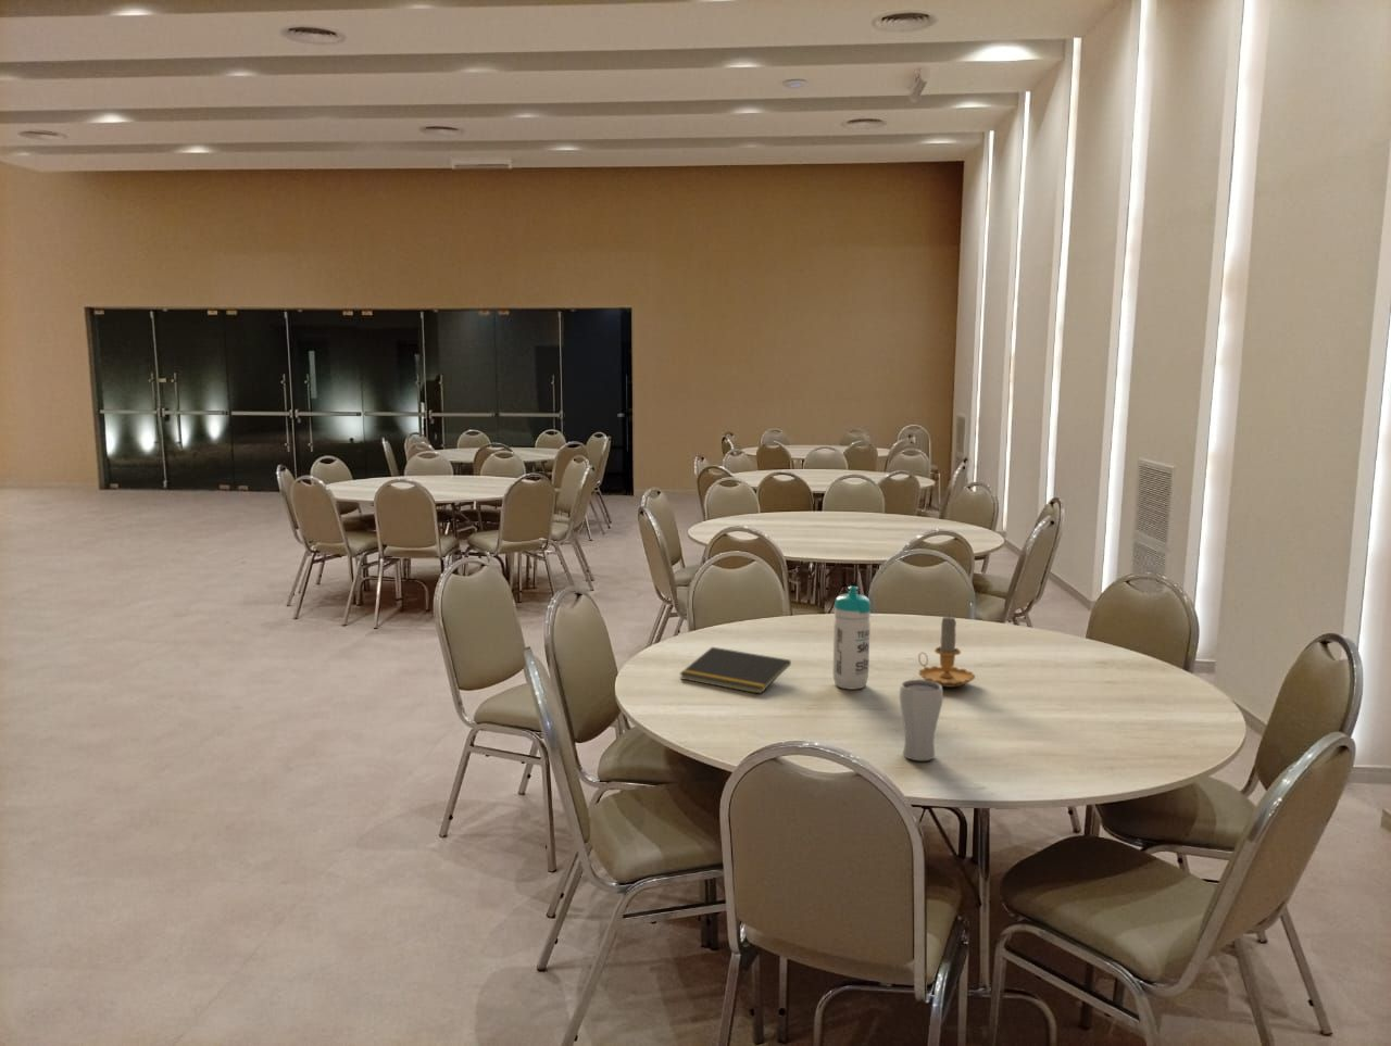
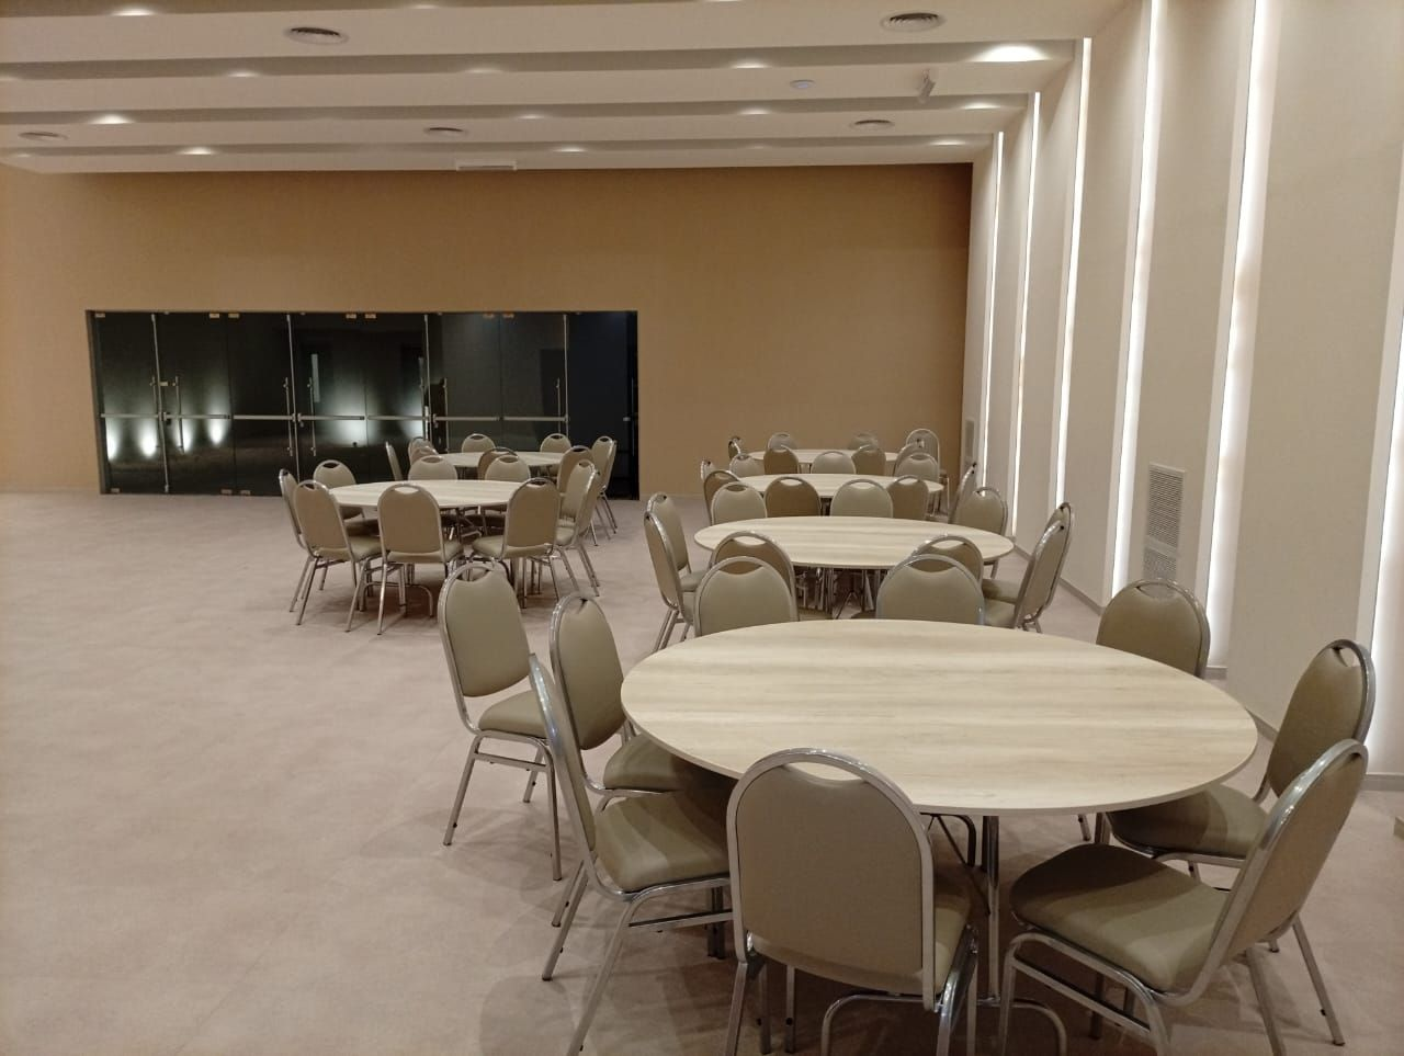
- drinking glass [899,679,944,763]
- candle [917,613,976,689]
- water bottle [832,586,871,690]
- notepad [678,646,792,696]
